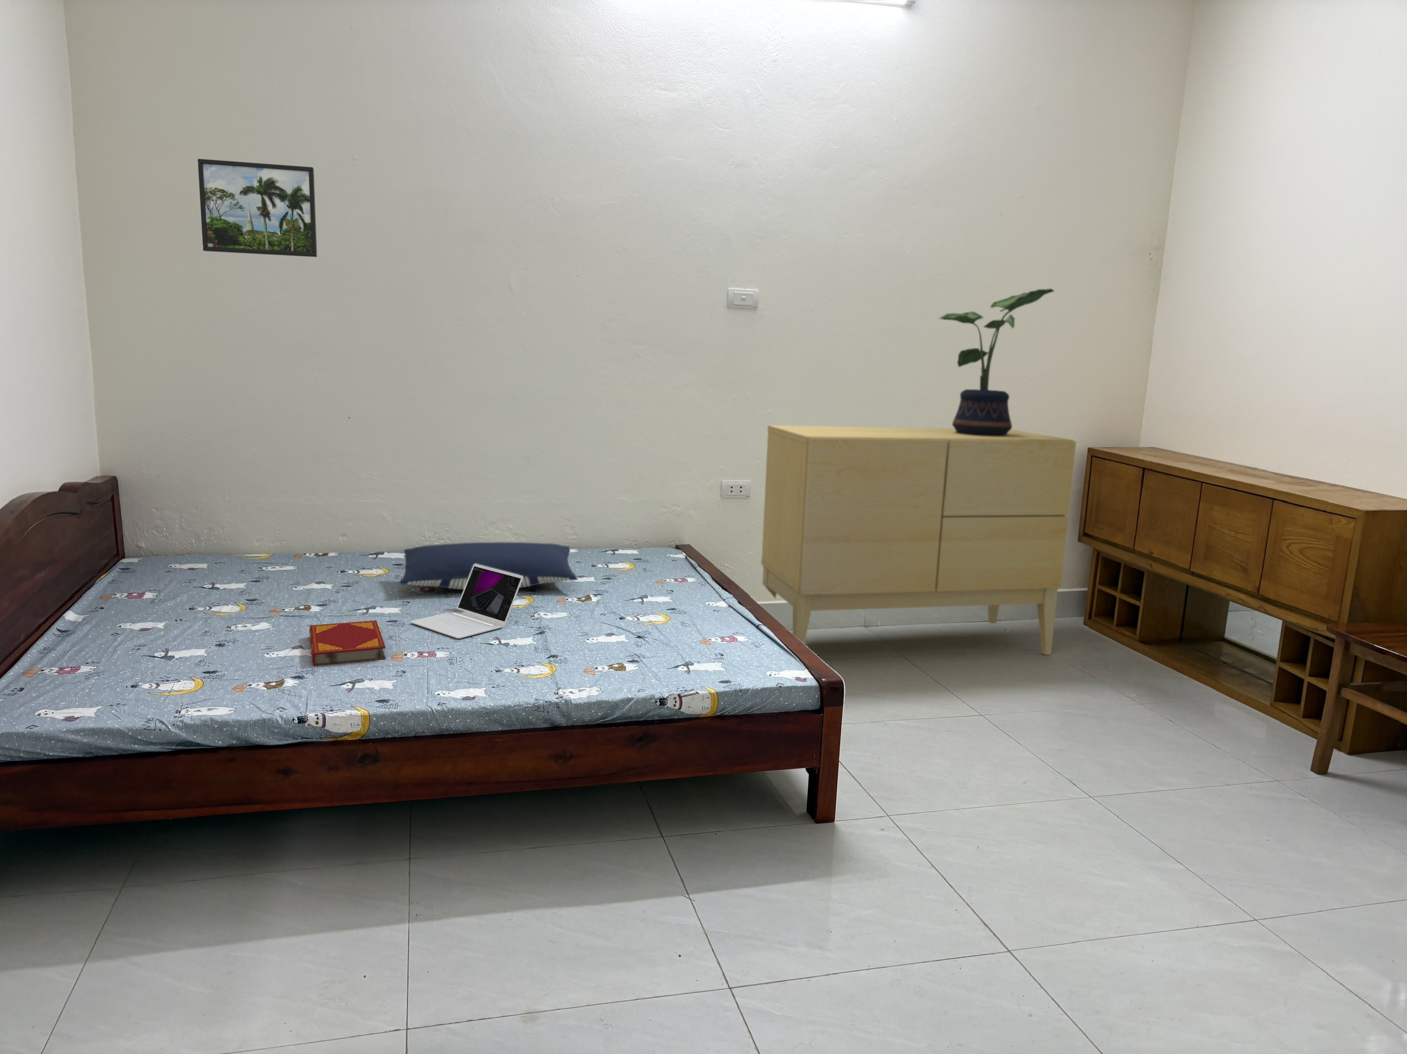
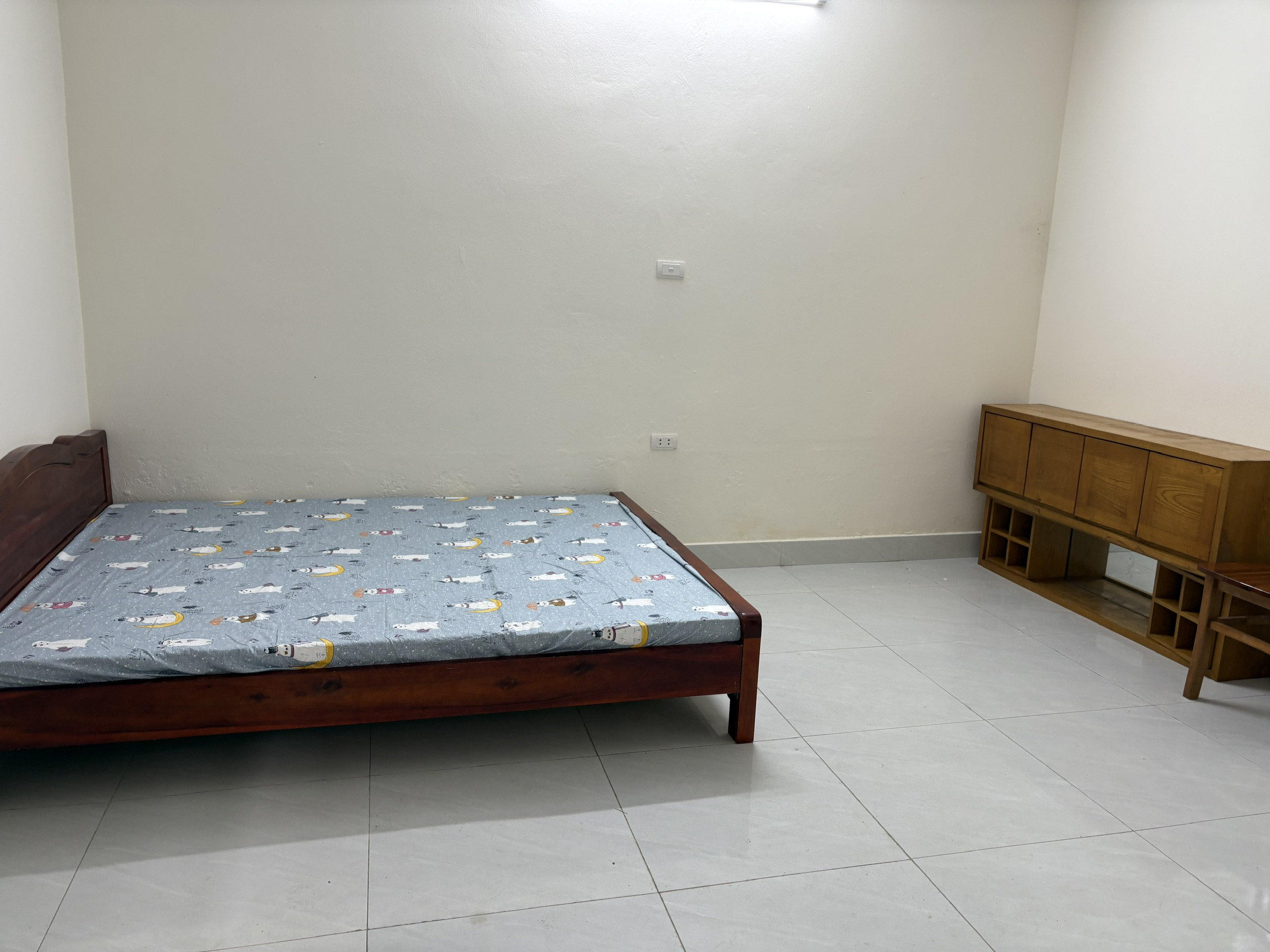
- potted plant [936,288,1056,436]
- pillow [399,541,578,590]
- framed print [197,158,318,258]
- laptop [410,564,523,639]
- hardback book [309,620,387,666]
- sideboard [761,425,1077,655]
